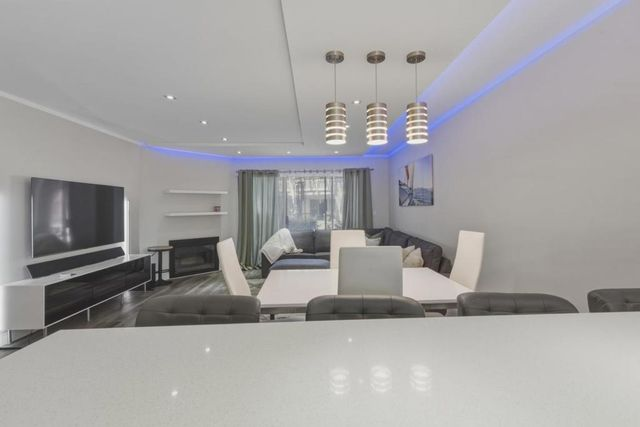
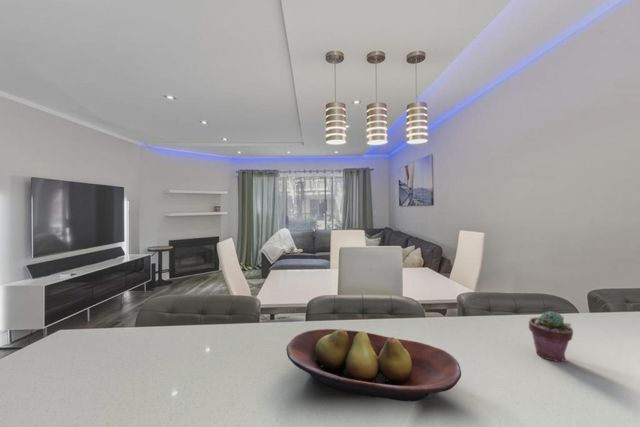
+ fruit bowl [285,328,462,402]
+ potted succulent [528,310,574,363]
